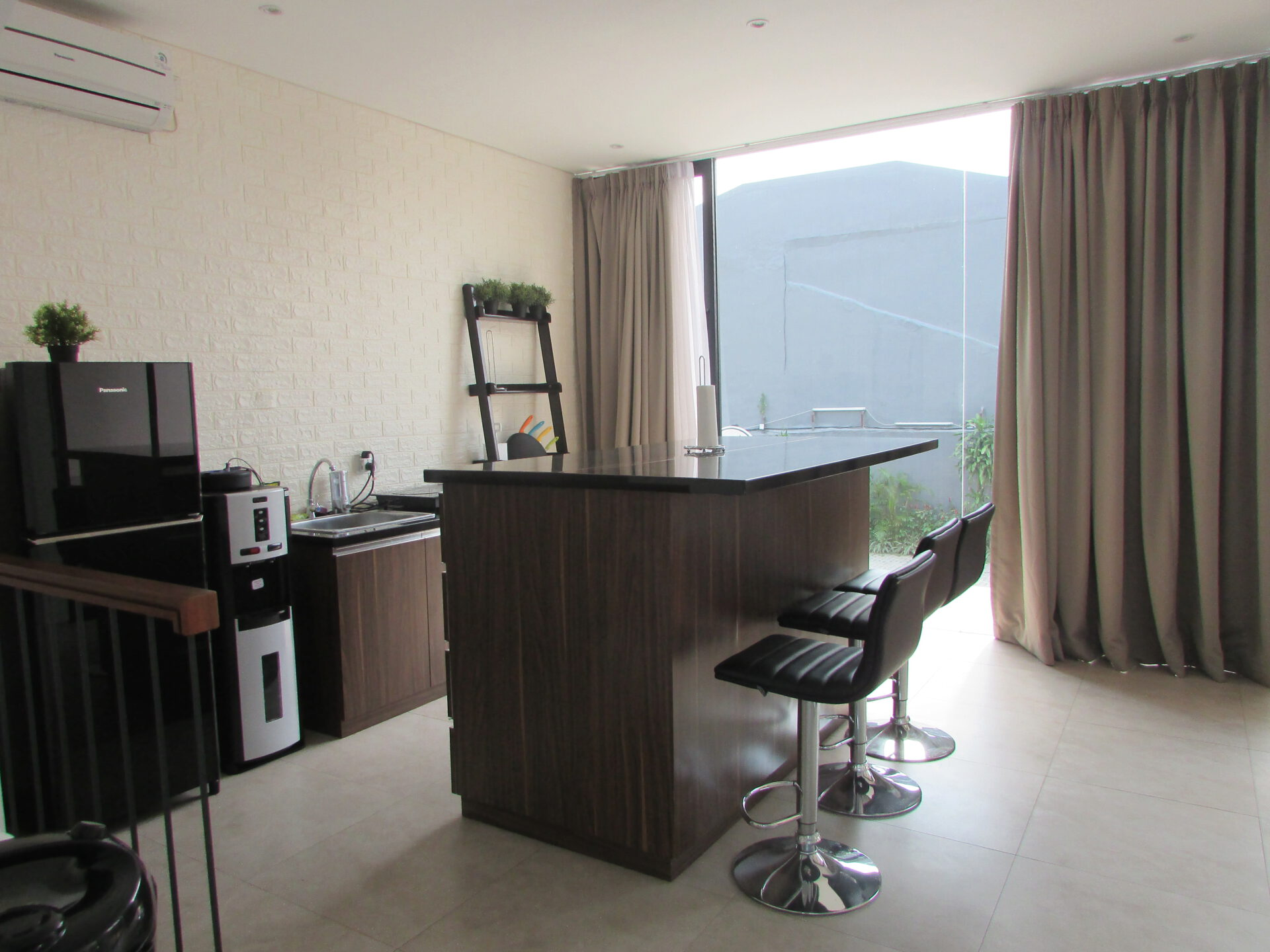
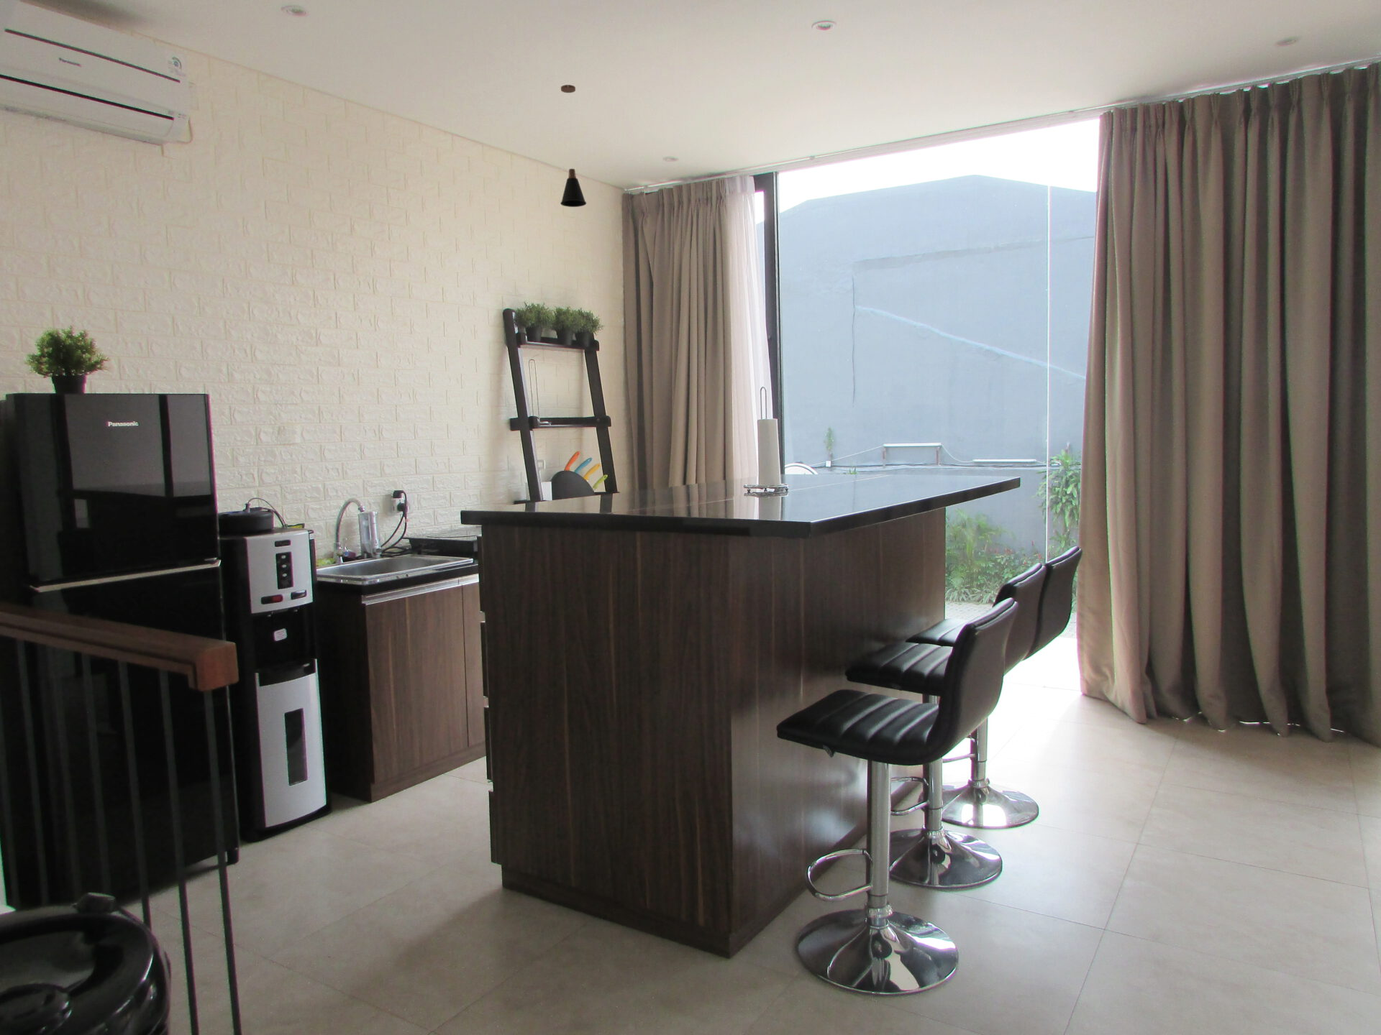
+ pendant lamp [560,84,587,208]
